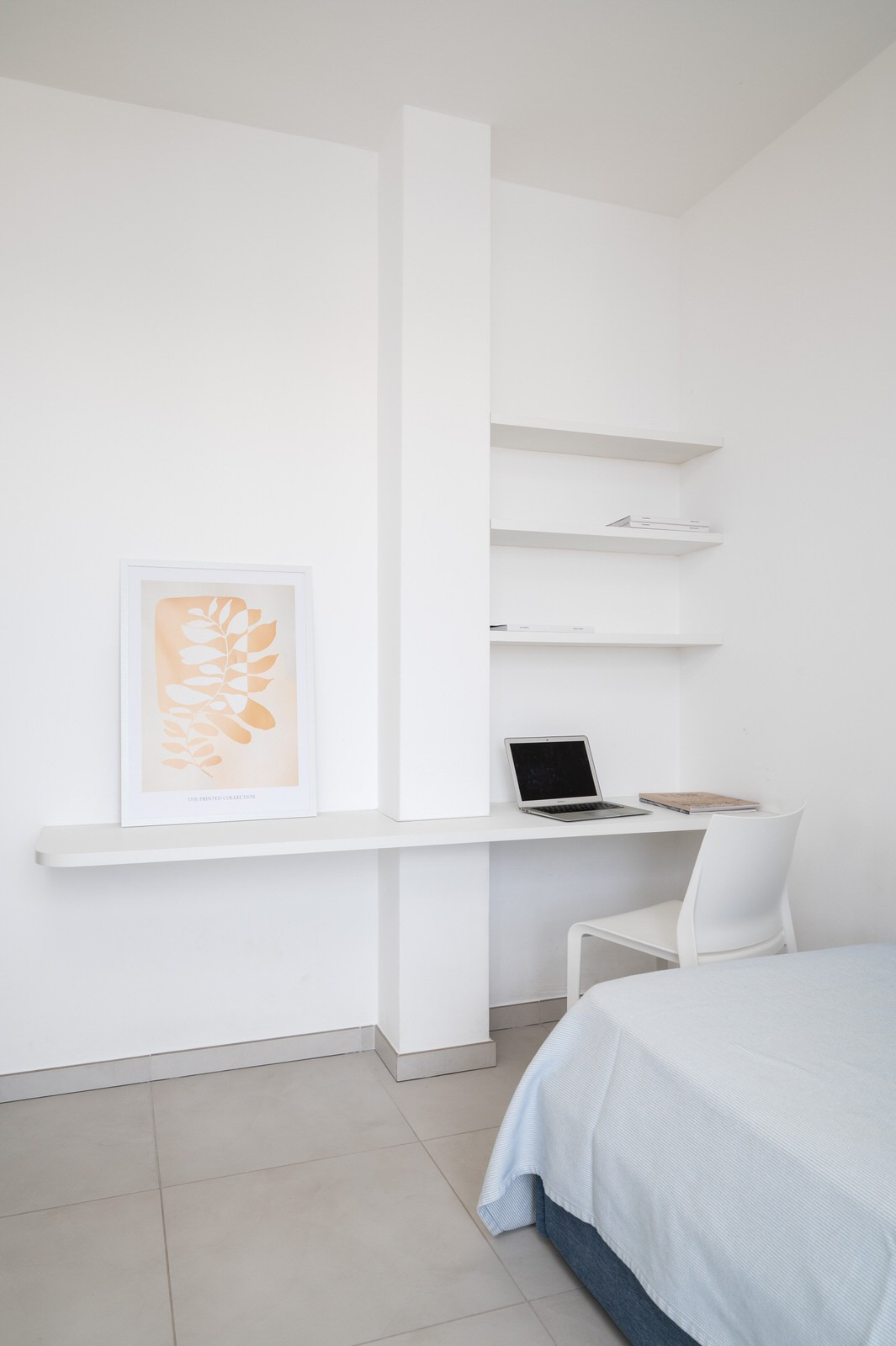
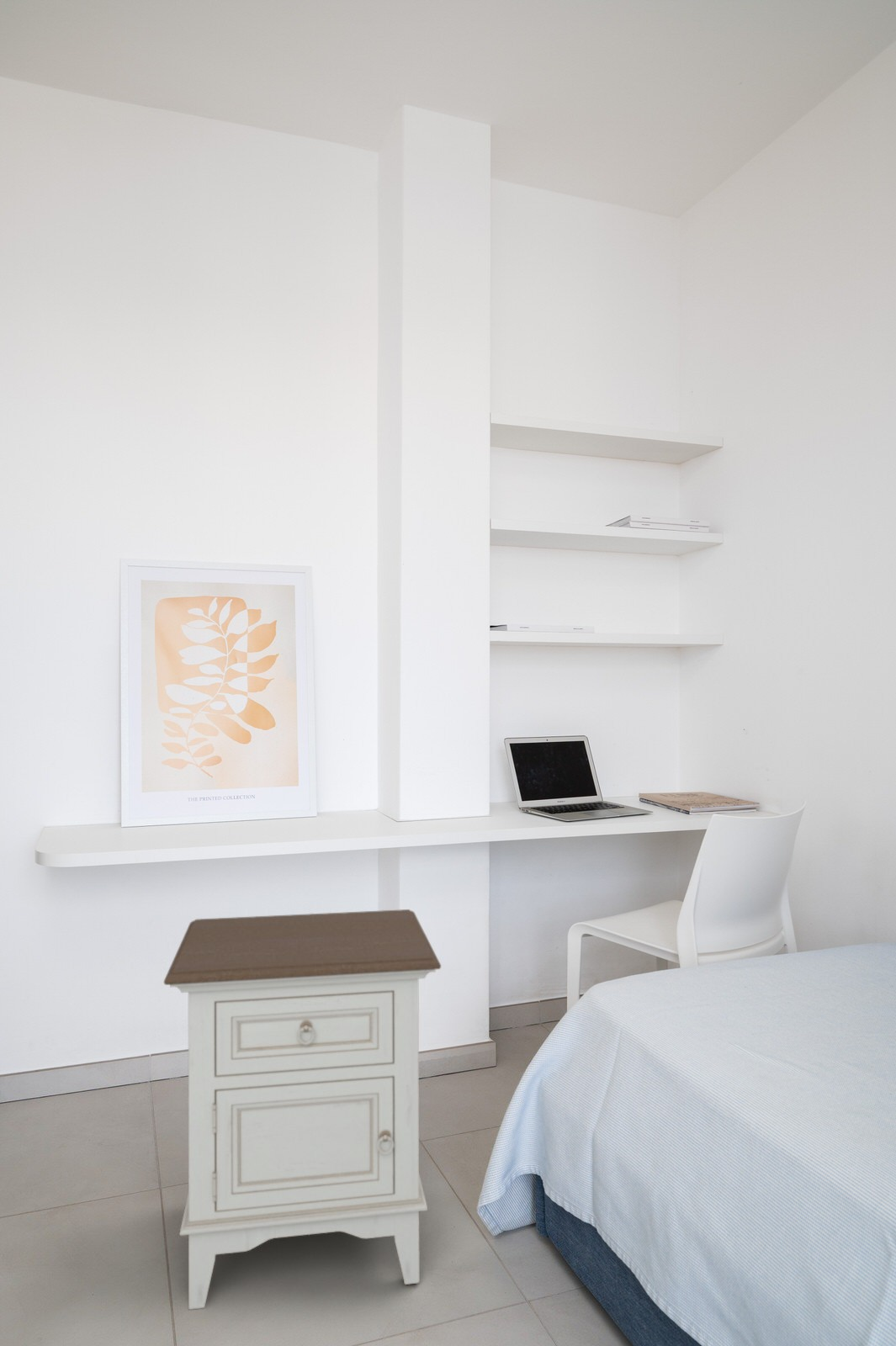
+ nightstand [163,909,442,1311]
